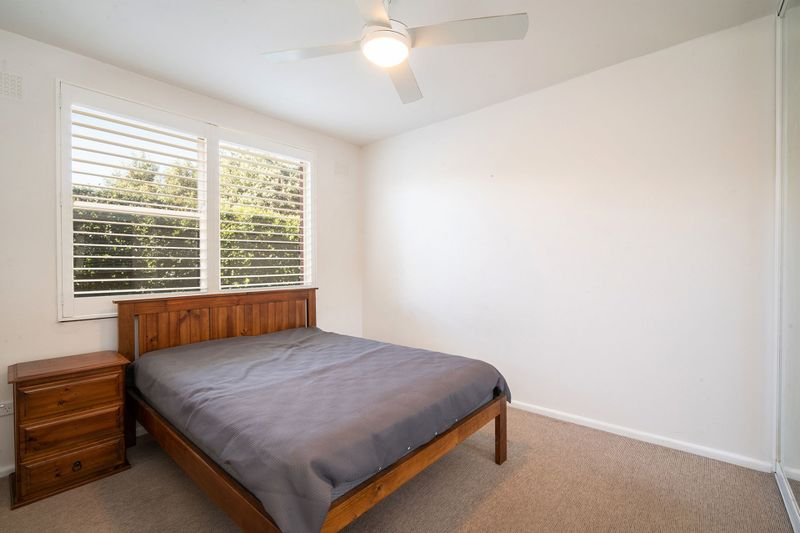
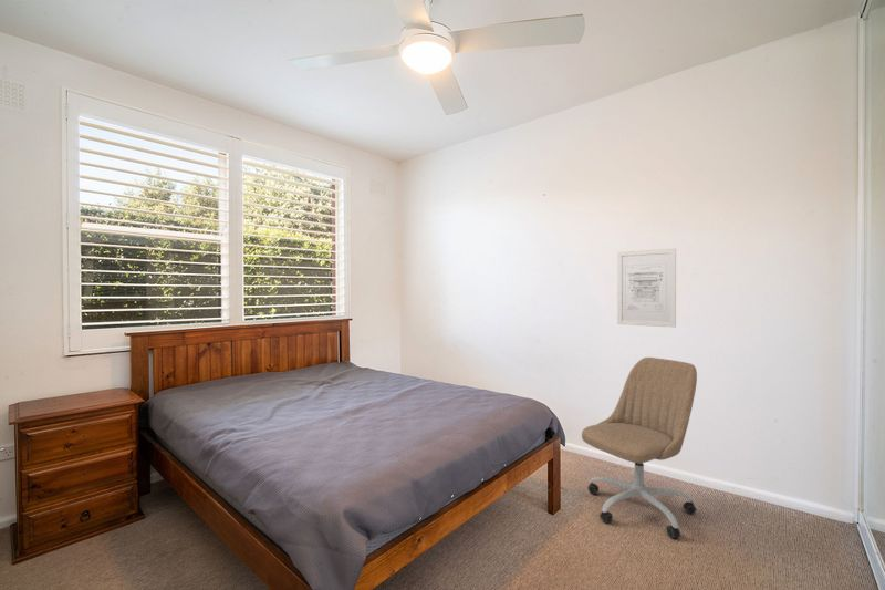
+ office chair [581,356,698,539]
+ wall art [616,247,677,329]
